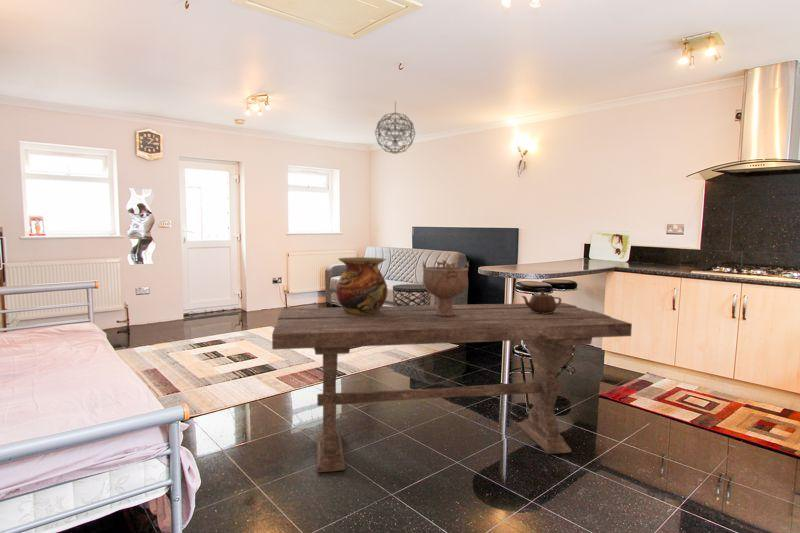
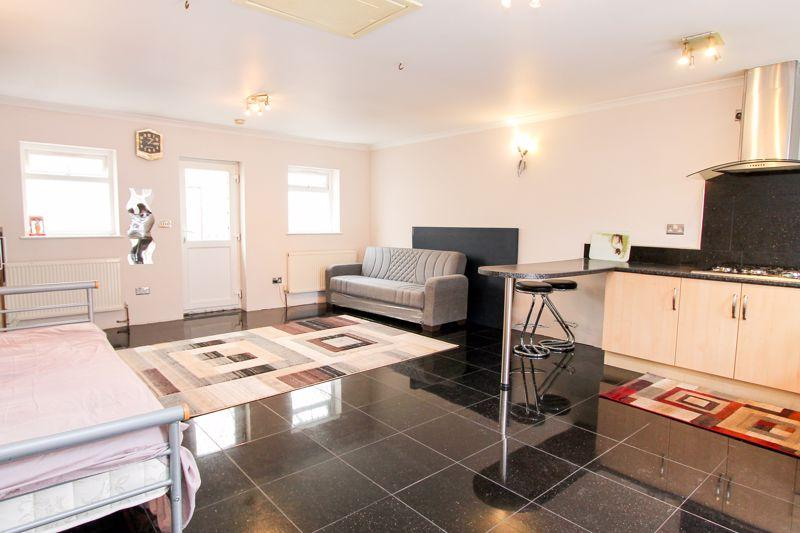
- pendant light [374,101,416,155]
- teapot [521,290,562,314]
- vase [335,256,389,315]
- dining table [271,302,633,473]
- decorative bowl [422,259,470,316]
- side table [392,283,432,306]
